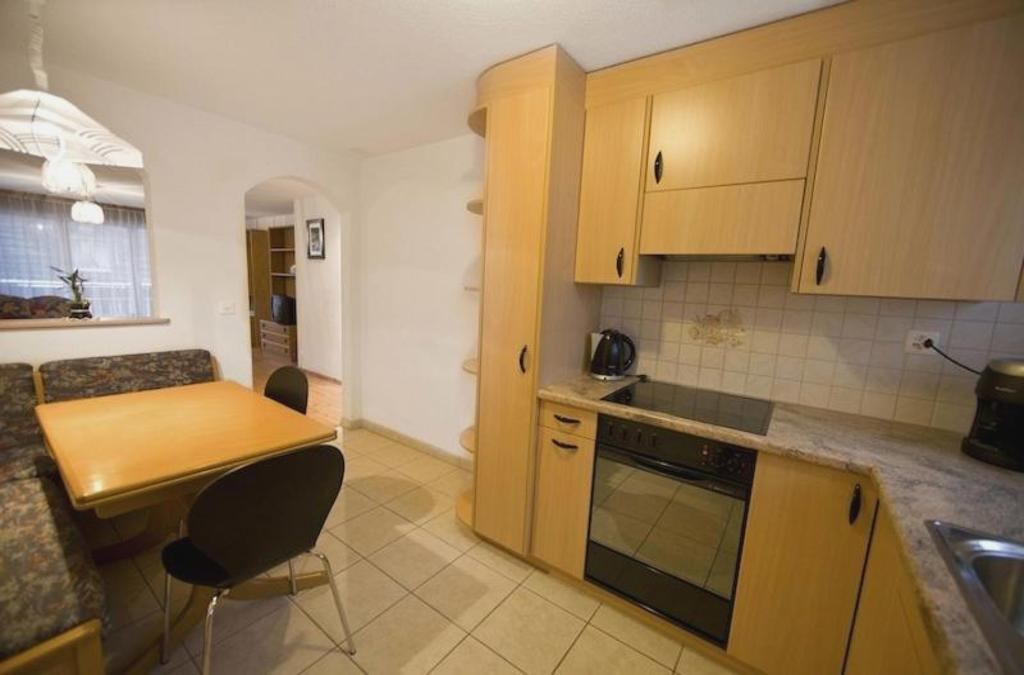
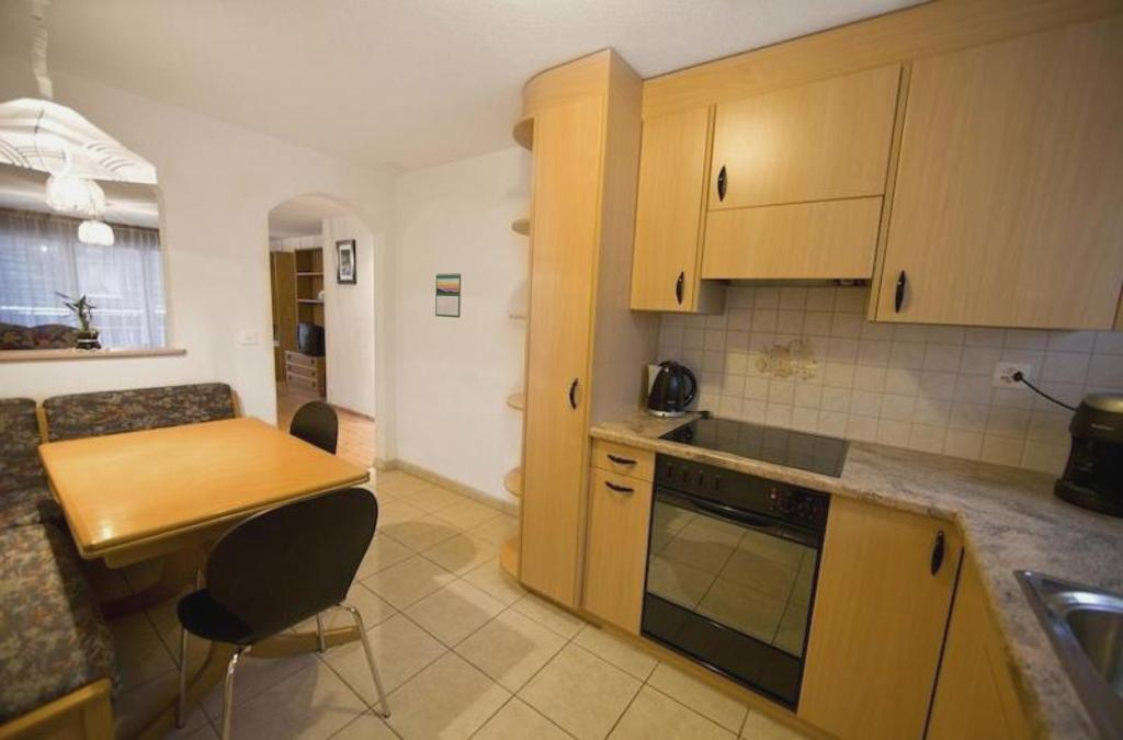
+ calendar [434,272,463,319]
